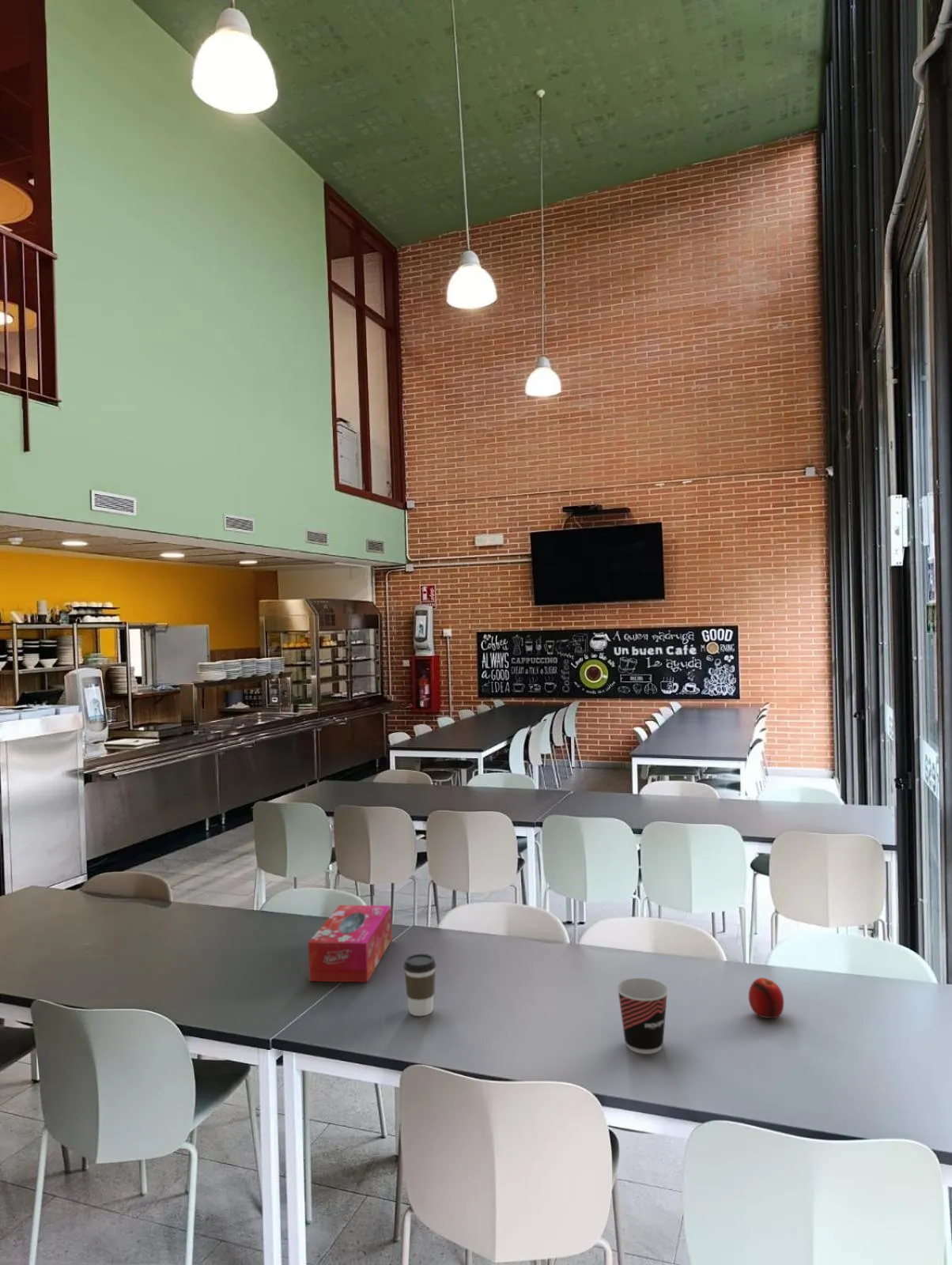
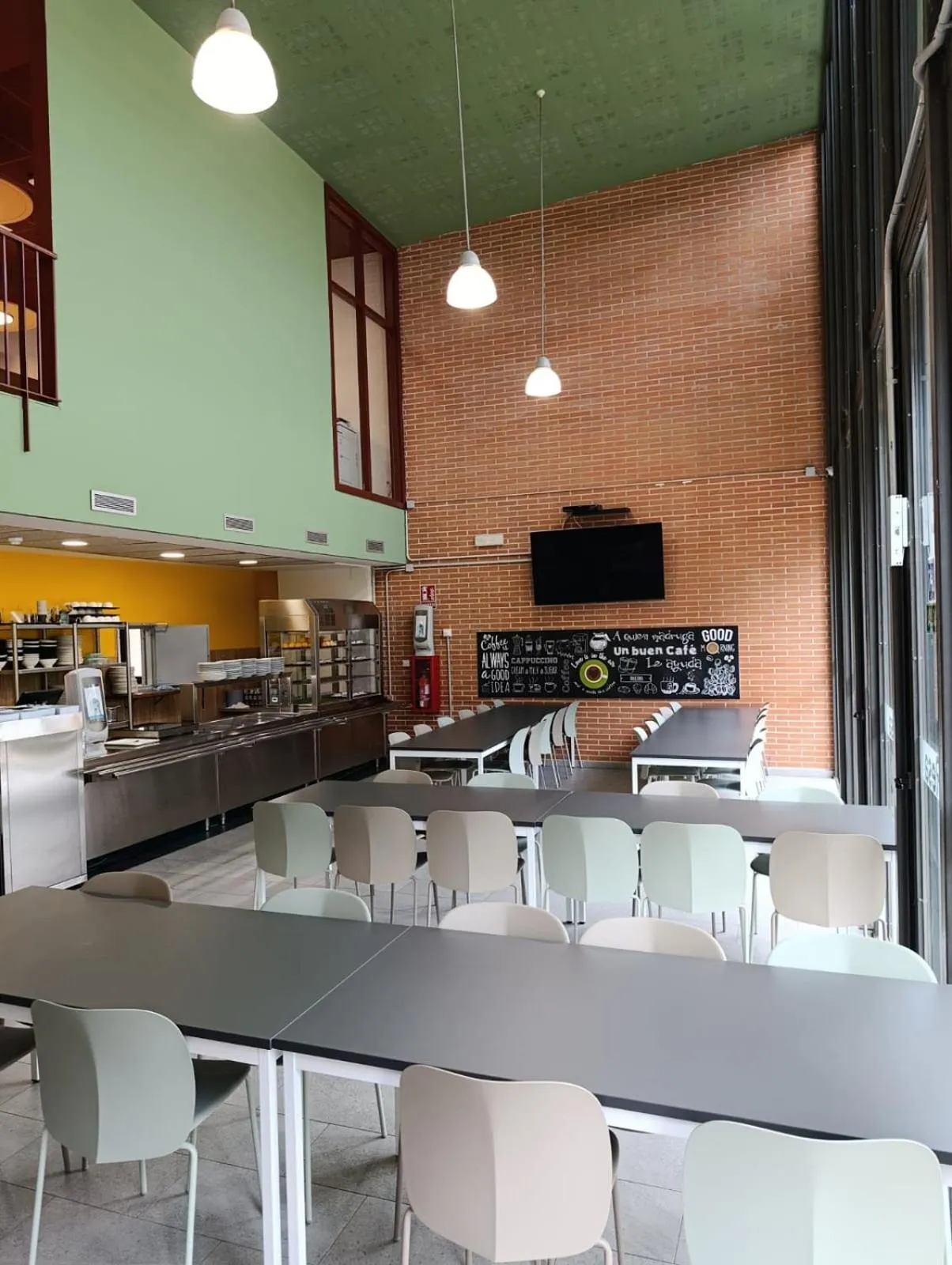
- tissue box [308,904,392,984]
- coffee cup [402,953,436,1017]
- cup [616,977,669,1055]
- fruit [748,977,784,1019]
